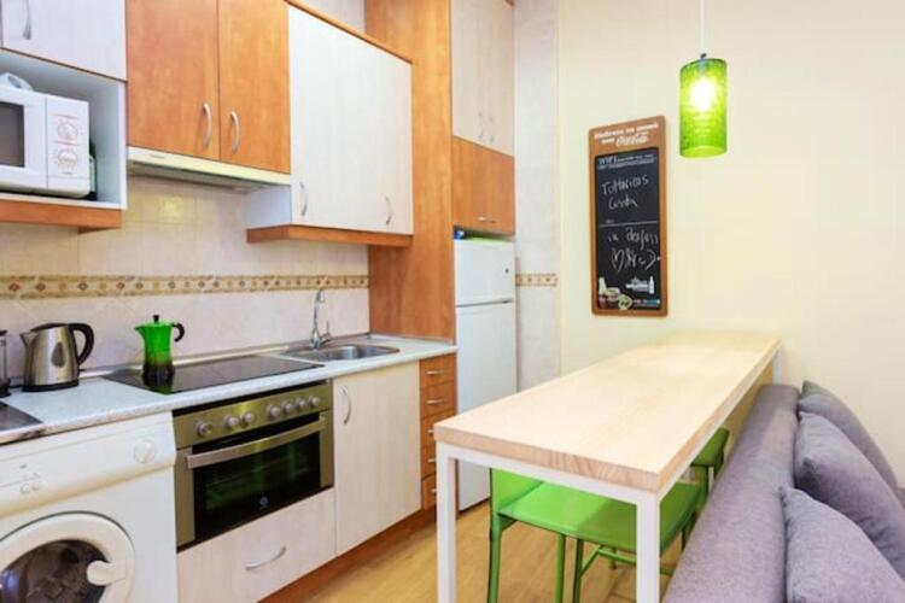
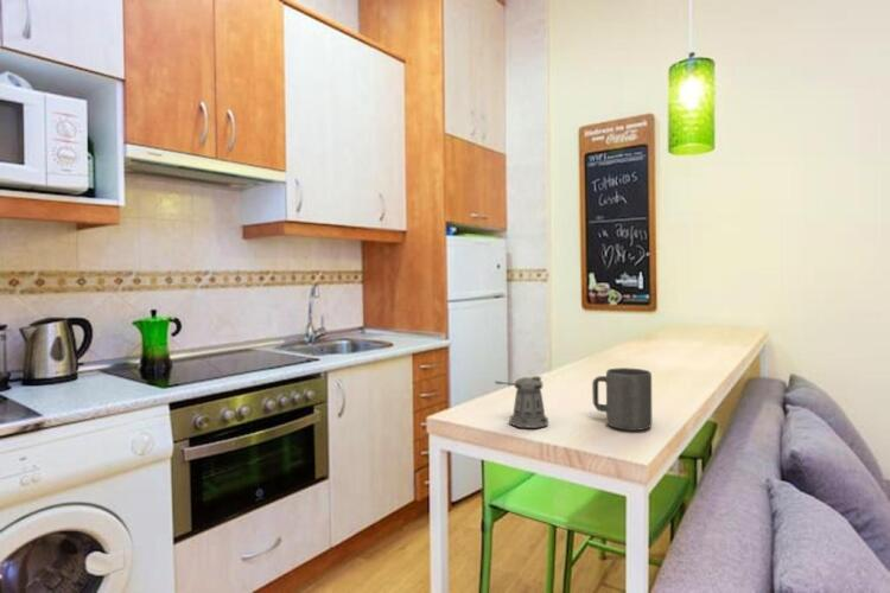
+ mug [591,366,653,432]
+ pepper shaker [494,375,549,429]
